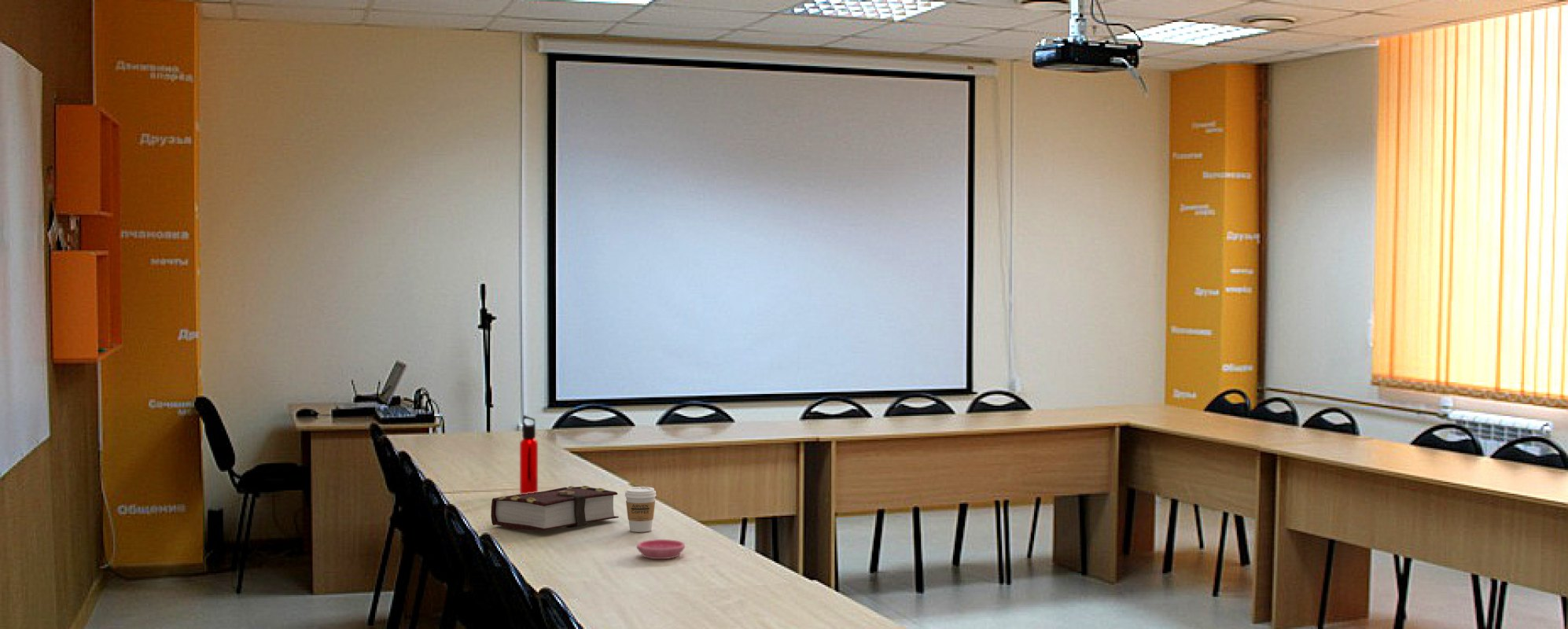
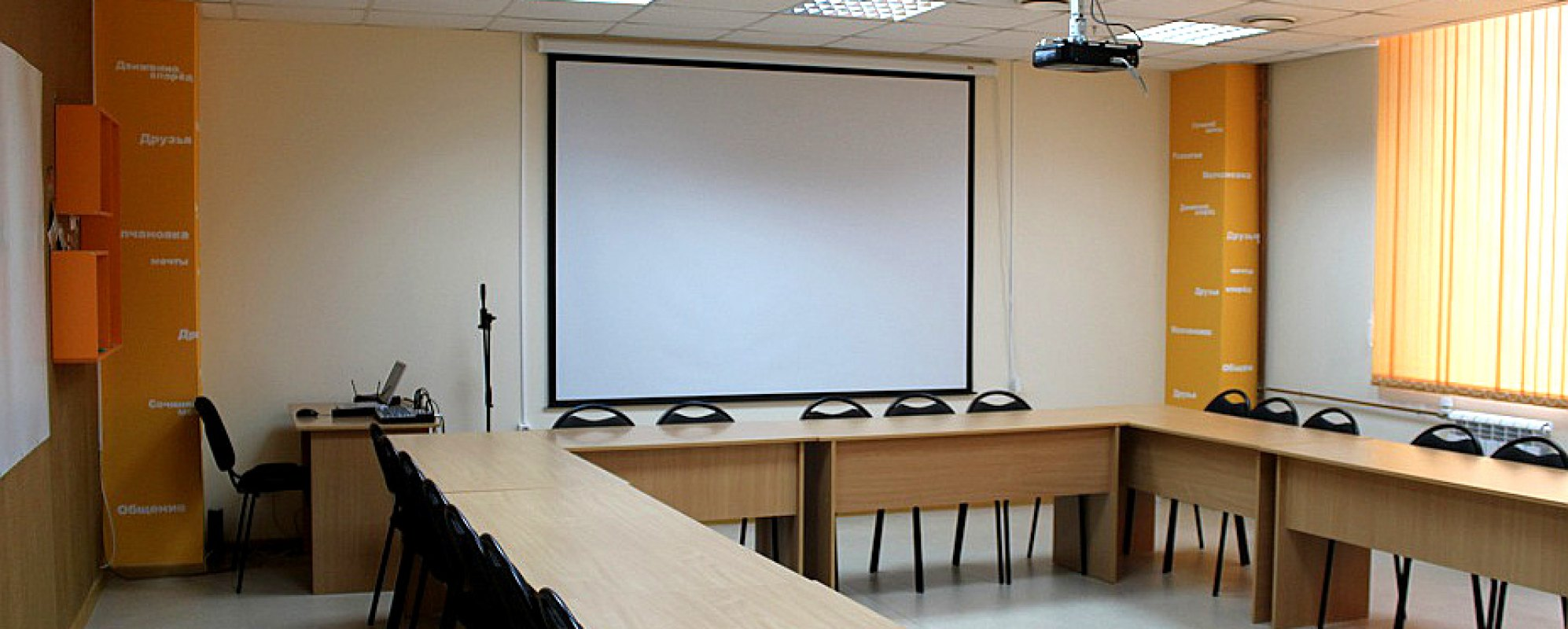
- water bottle [519,414,539,495]
- book [490,485,620,532]
- saucer [636,539,686,560]
- coffee cup [624,486,657,533]
